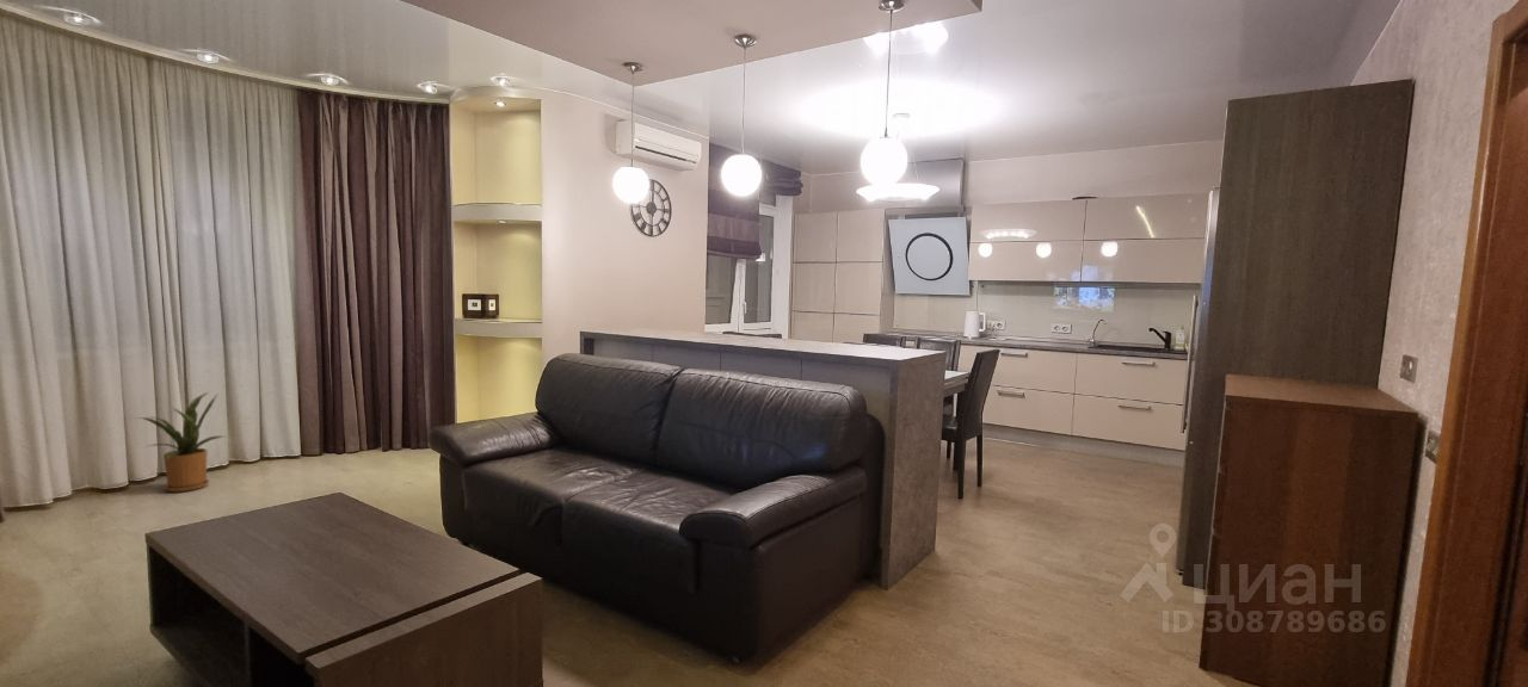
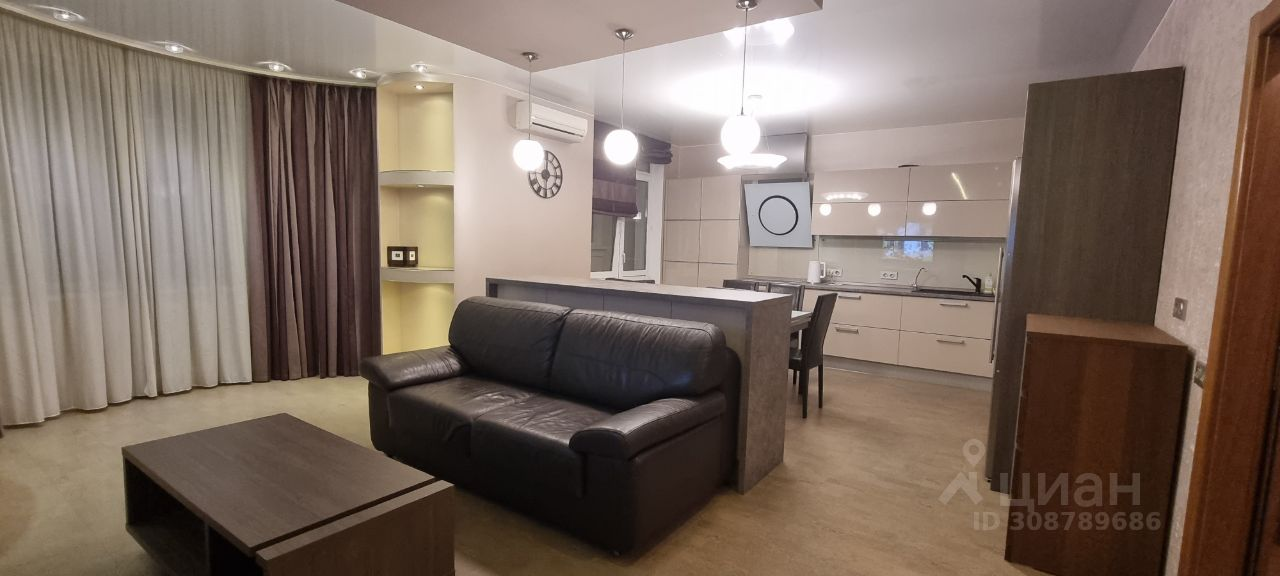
- house plant [133,391,229,493]
